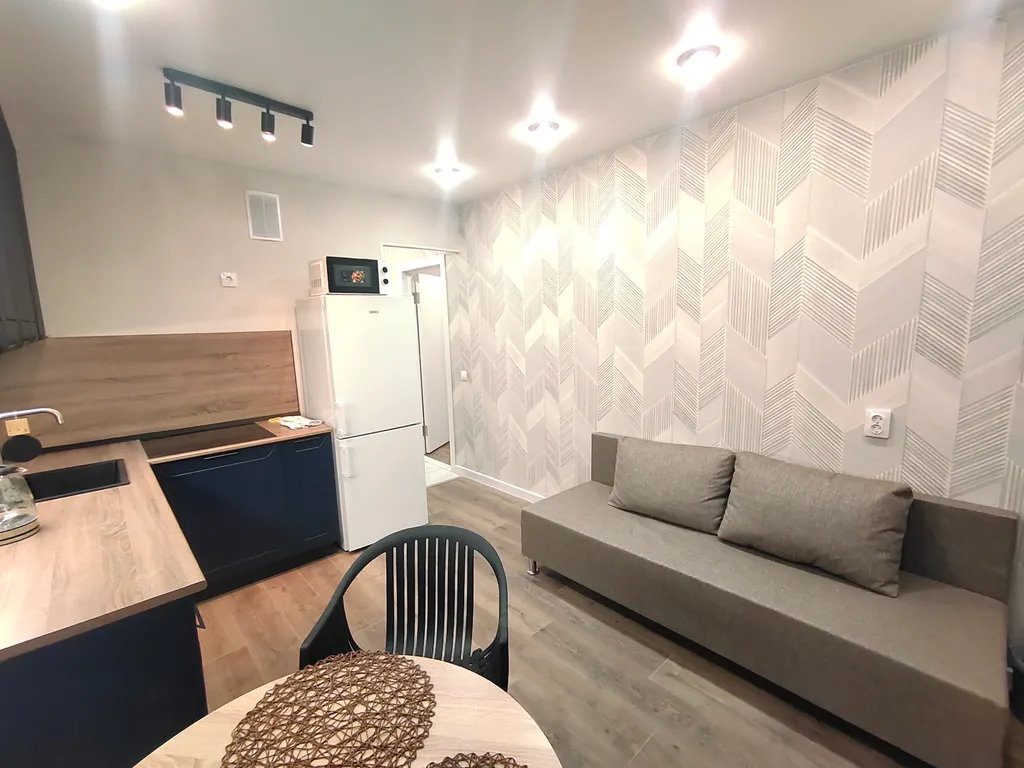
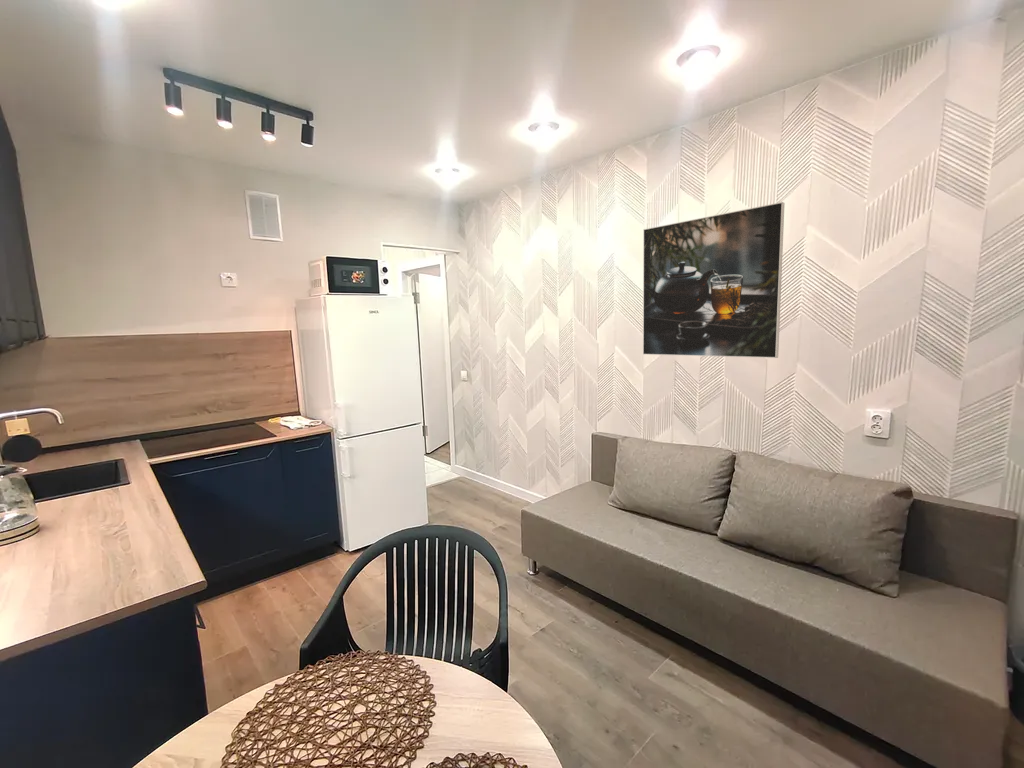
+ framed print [642,201,786,359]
